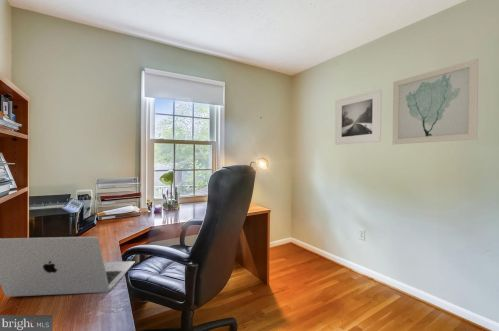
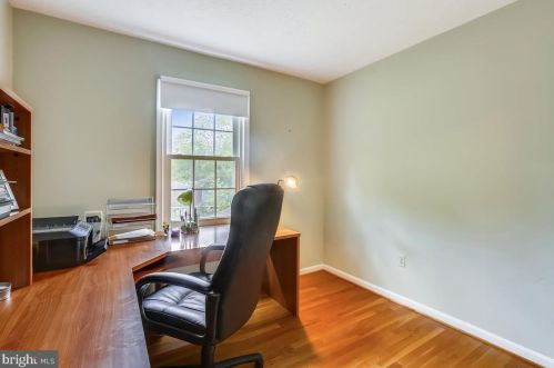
- laptop [0,235,136,298]
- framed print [334,88,383,146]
- wall art [392,58,479,145]
